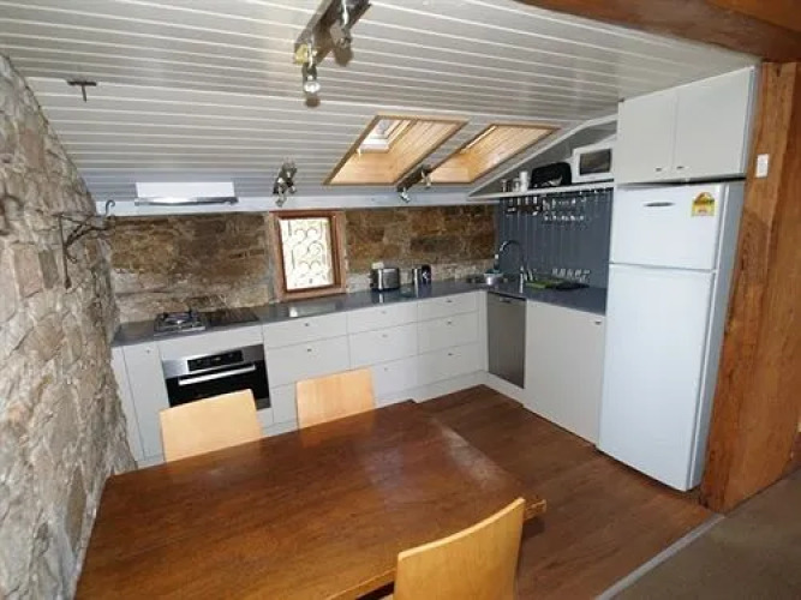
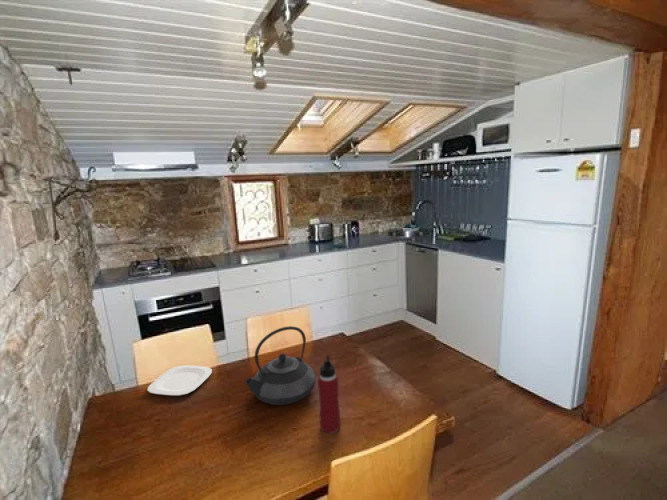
+ teapot [244,325,317,406]
+ water bottle [317,354,341,434]
+ plate [146,365,213,397]
